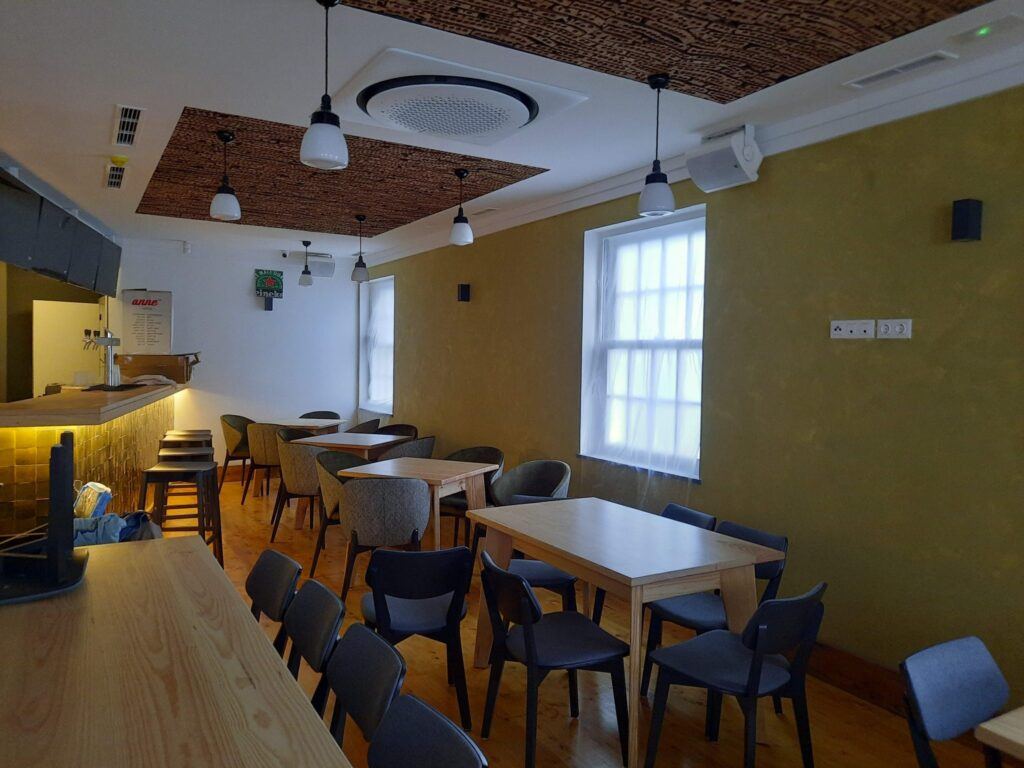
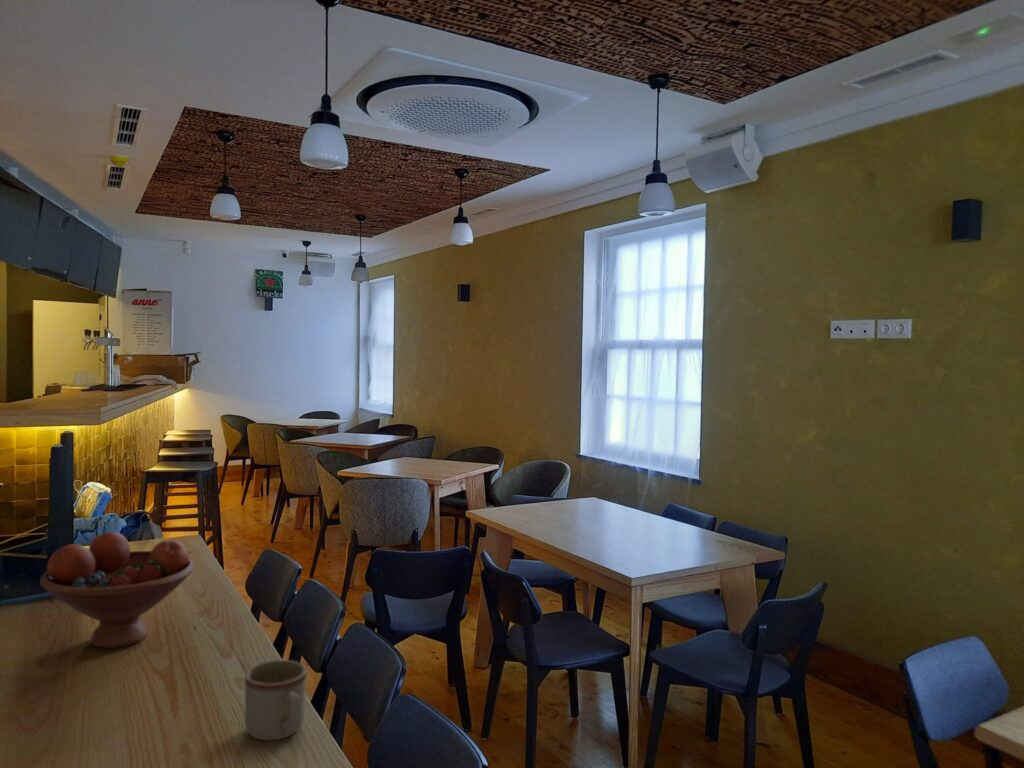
+ fruit bowl [39,531,195,649]
+ mug [244,659,307,741]
